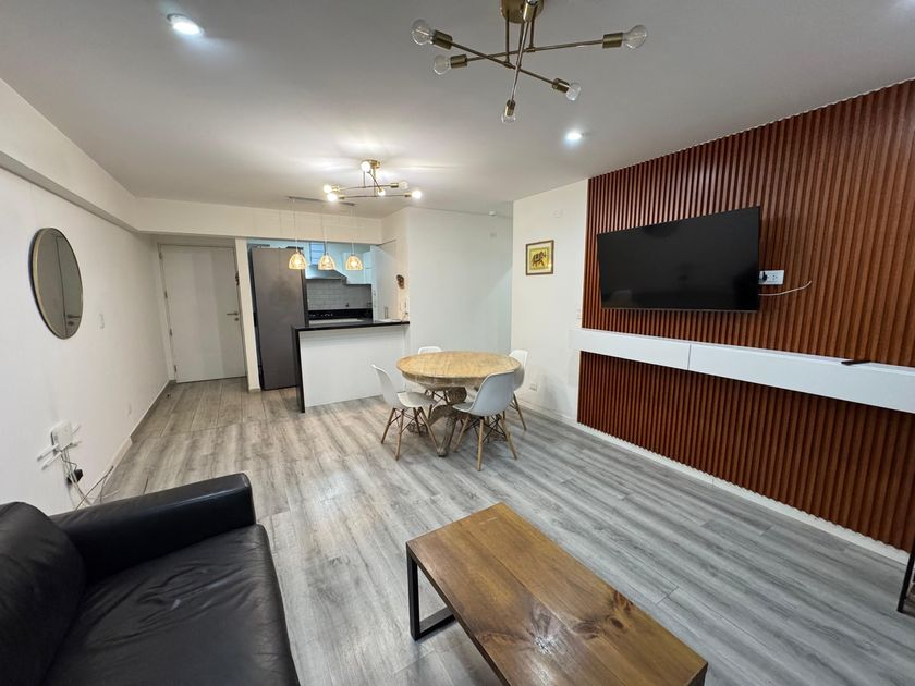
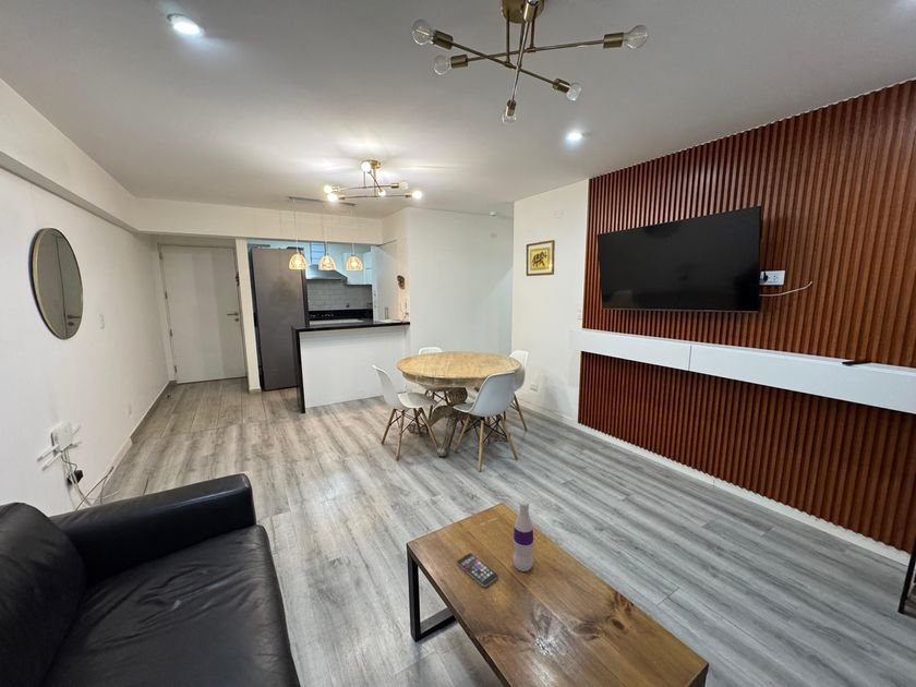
+ bottle [511,499,535,572]
+ smartphone [456,552,499,588]
